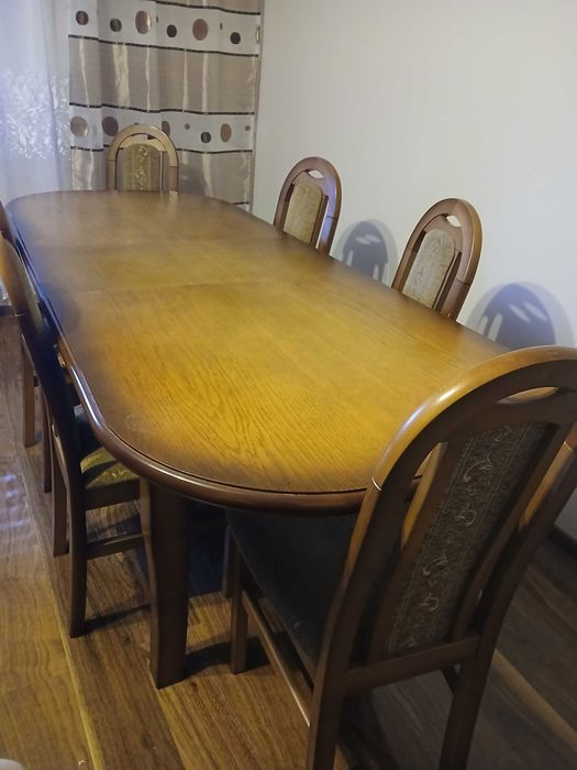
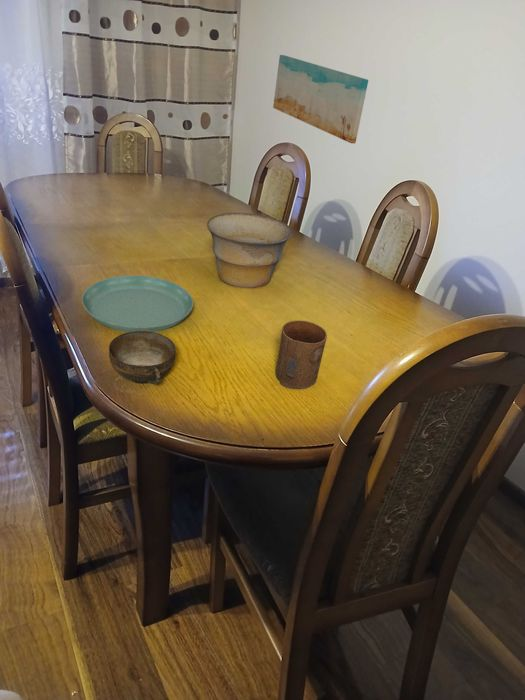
+ cup [275,319,328,390]
+ cup [108,331,177,385]
+ bowl [206,212,293,289]
+ saucer [81,275,194,333]
+ wall art [272,54,369,144]
